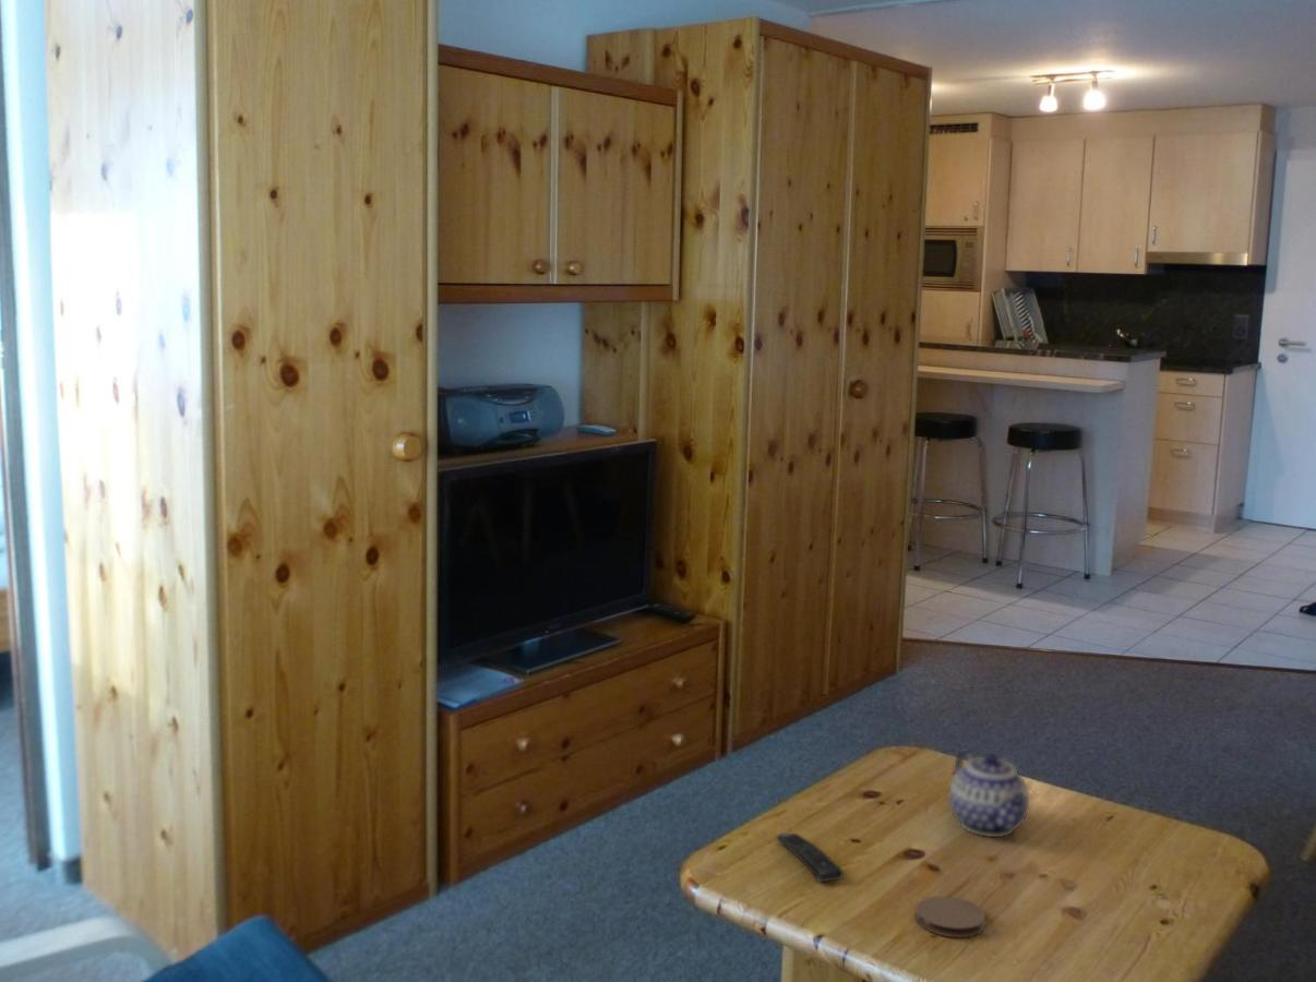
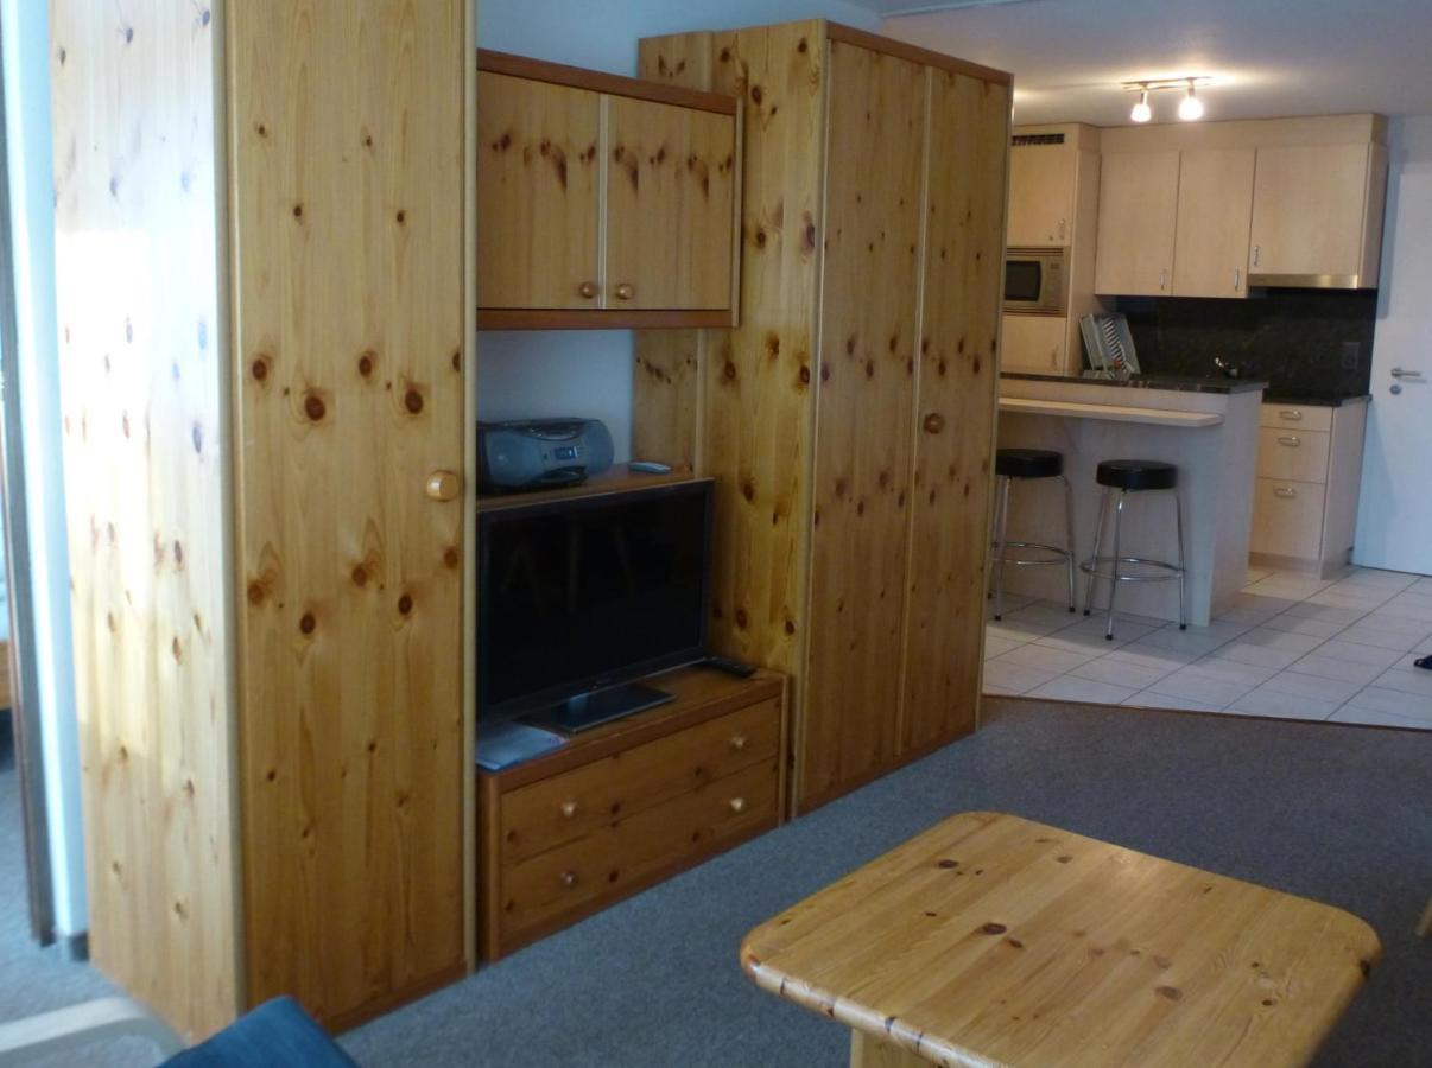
- teapot [948,750,1030,838]
- coaster [914,895,986,938]
- remote control [775,831,845,883]
